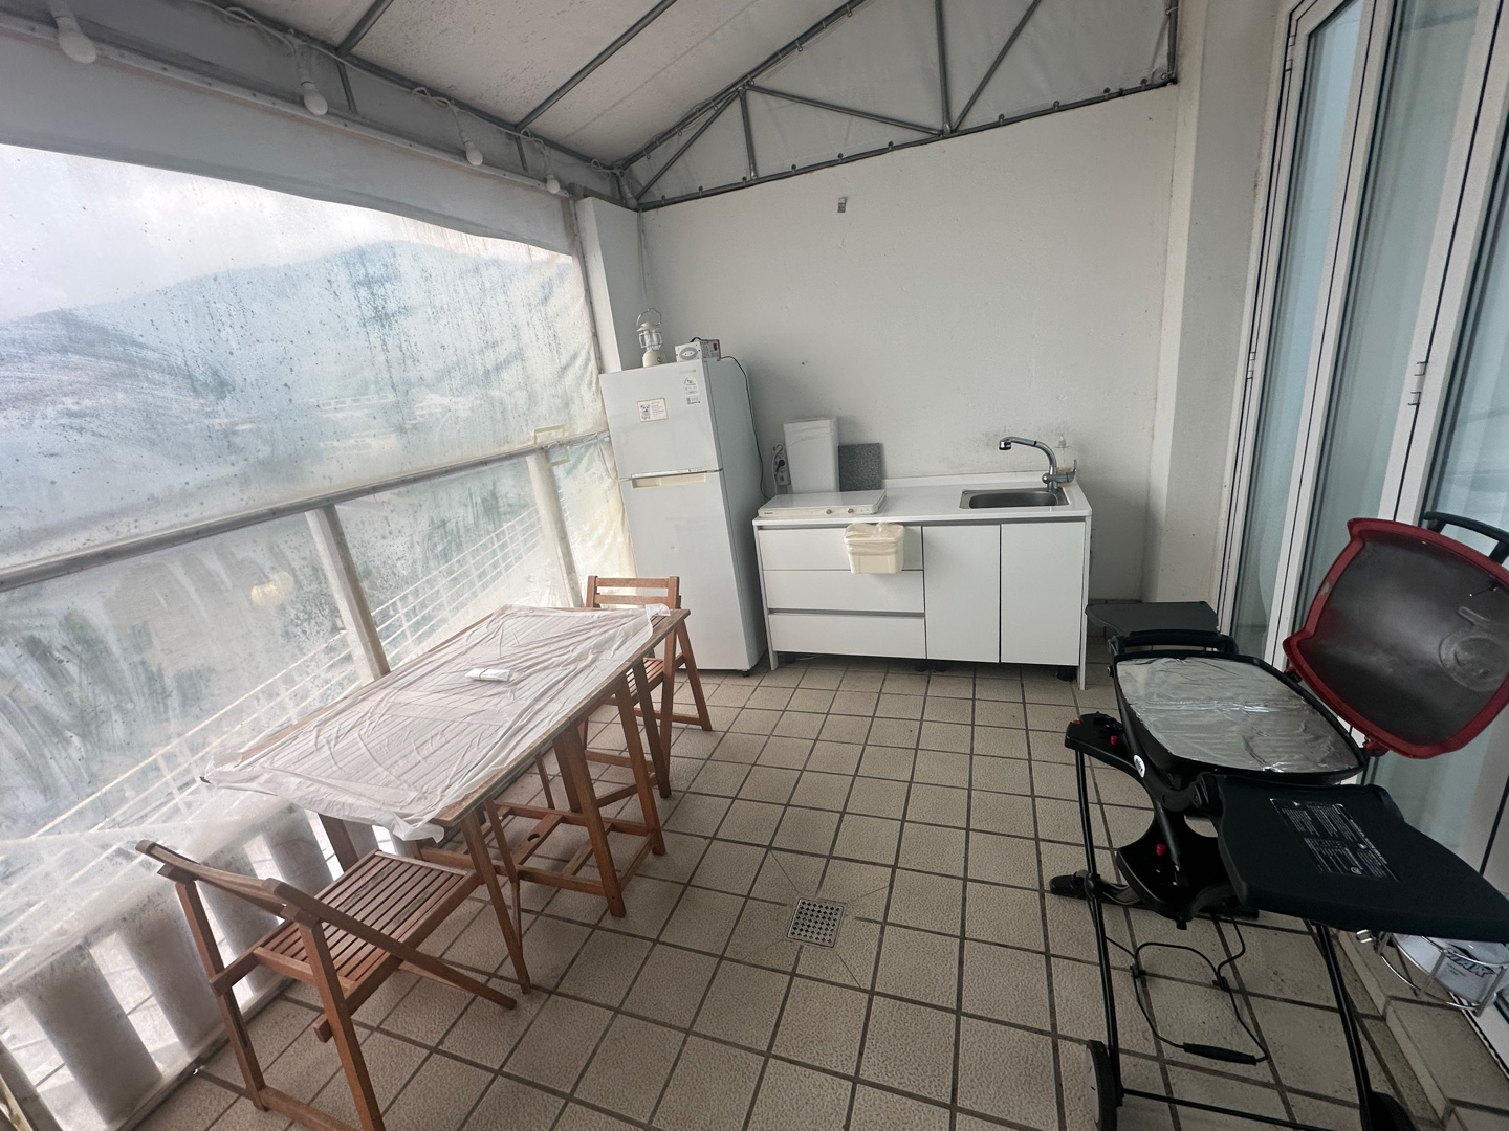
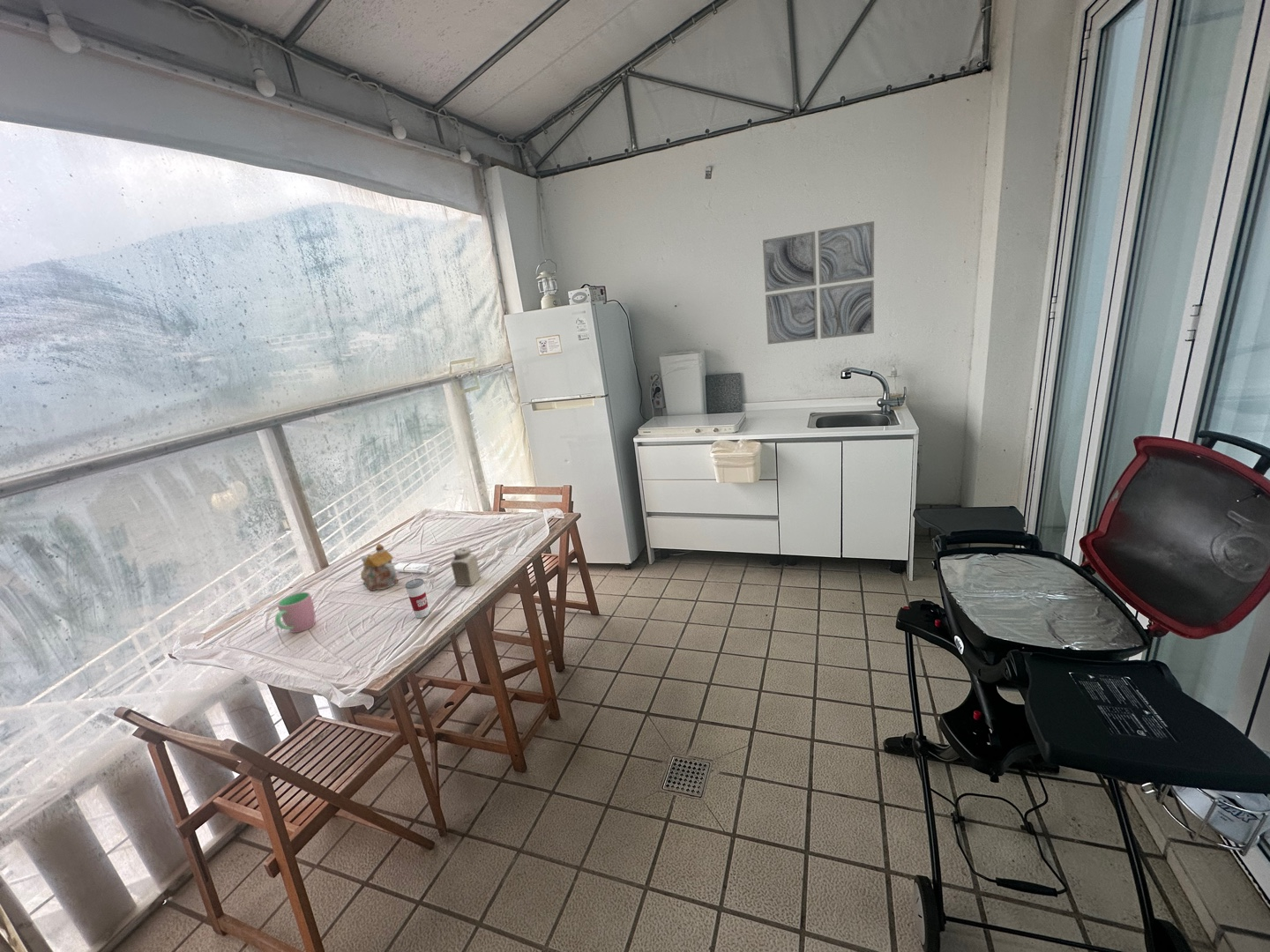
+ salt shaker [450,547,482,587]
+ cup [404,571,430,619]
+ teapot [360,543,399,591]
+ cup [274,591,316,634]
+ wall art [762,220,875,345]
